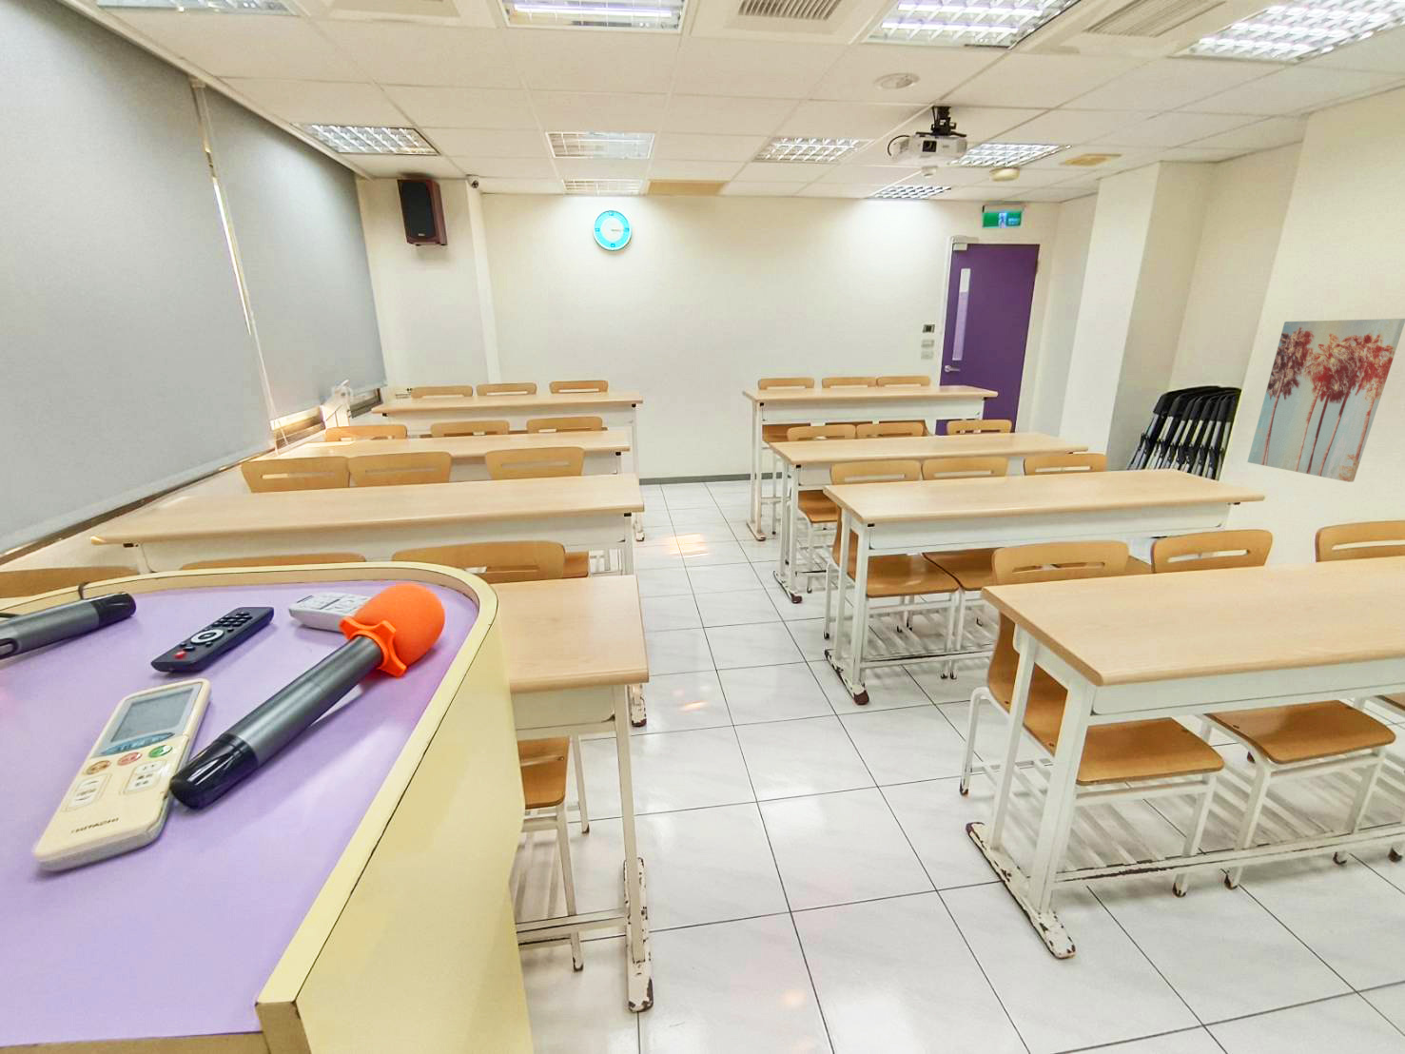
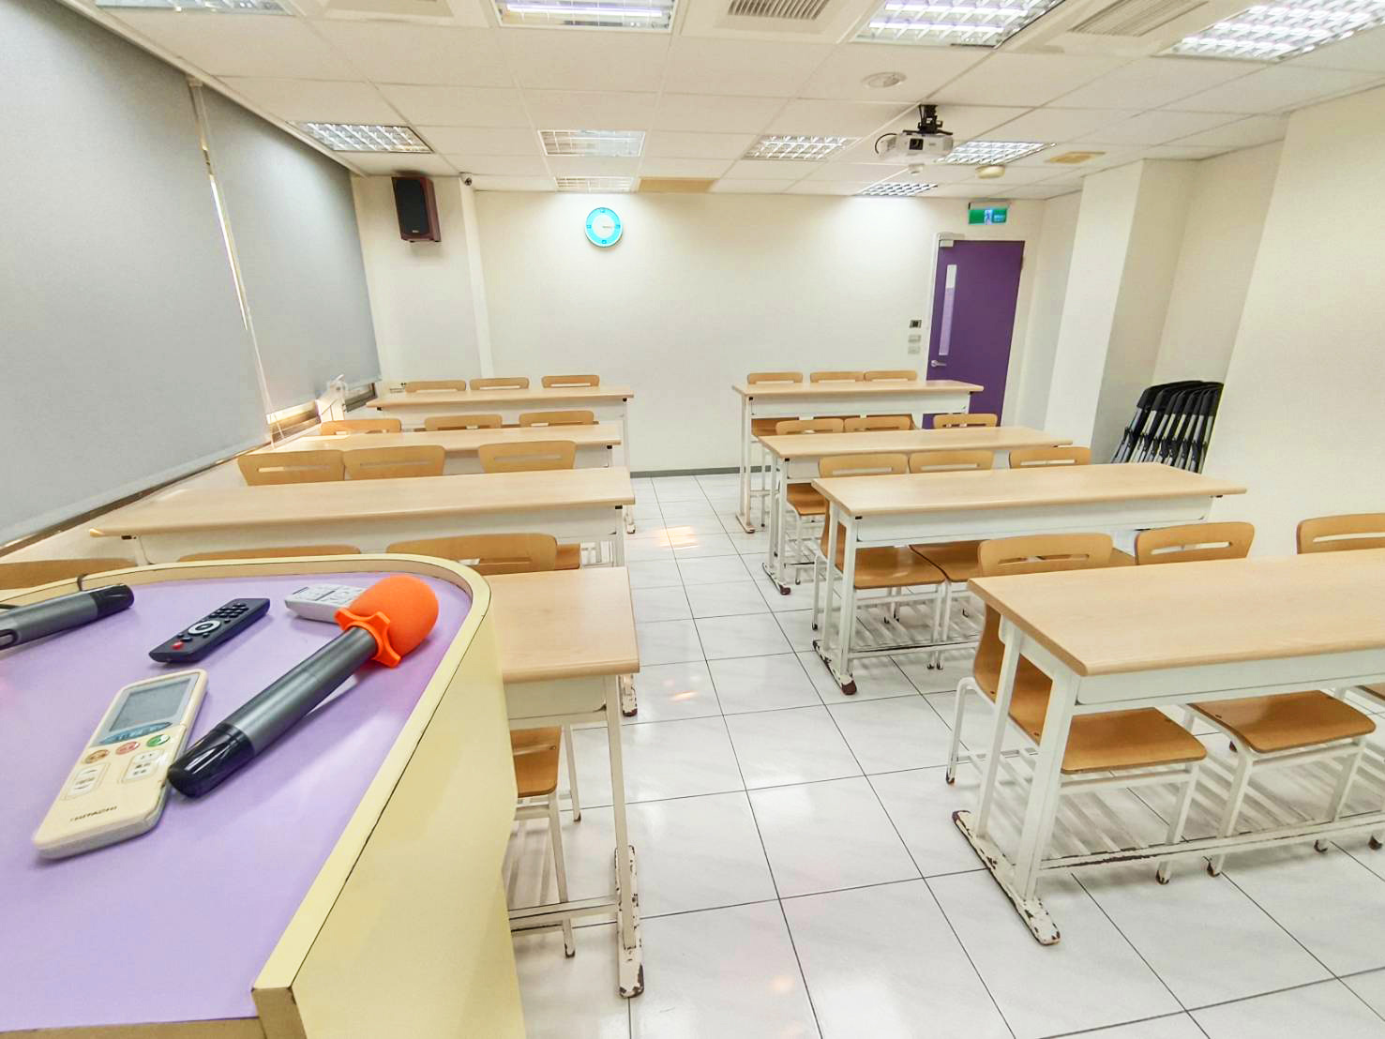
- wall art [1247,318,1405,483]
